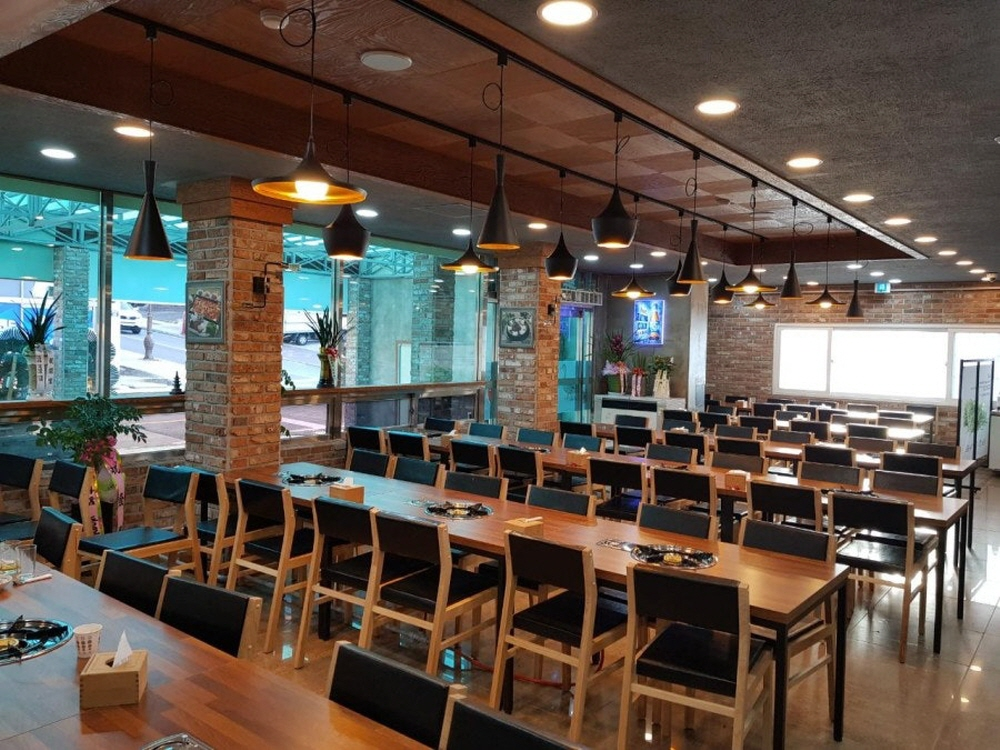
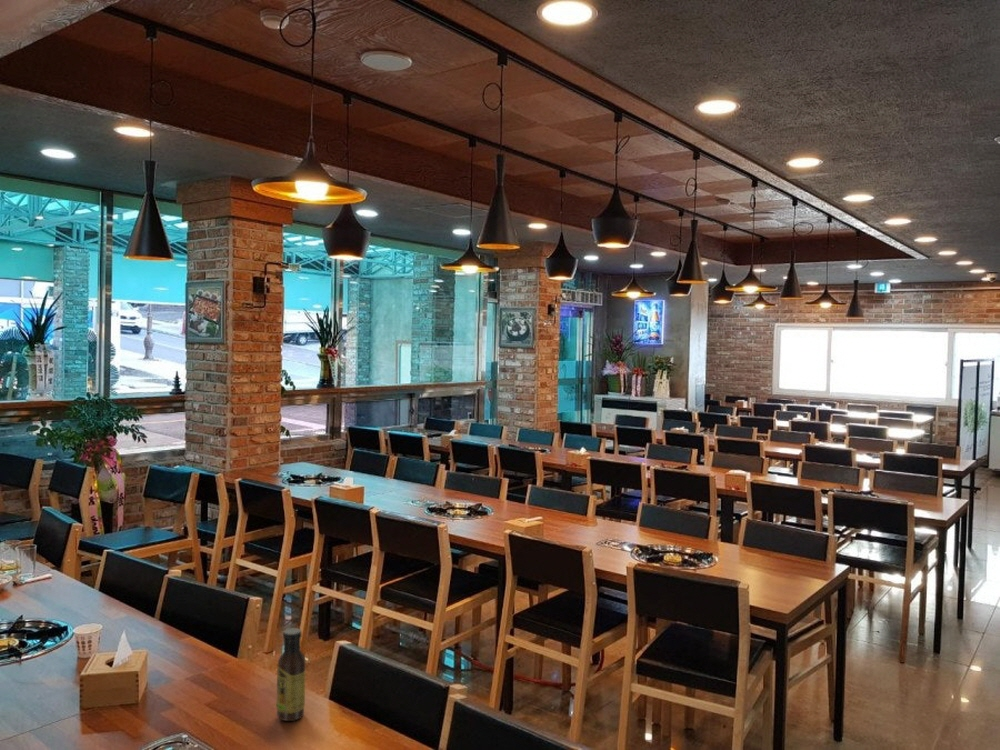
+ sauce bottle [275,627,307,722]
